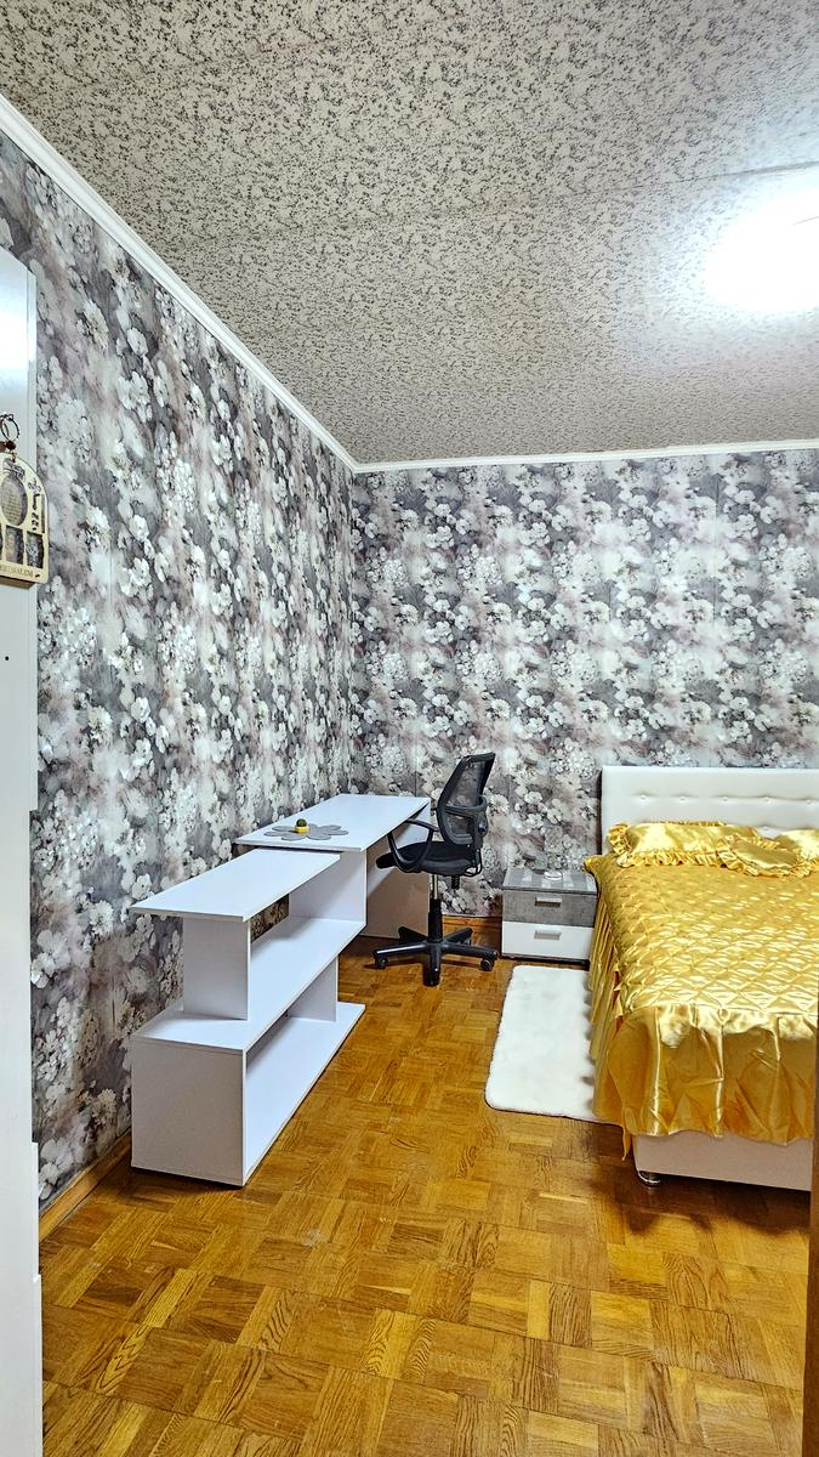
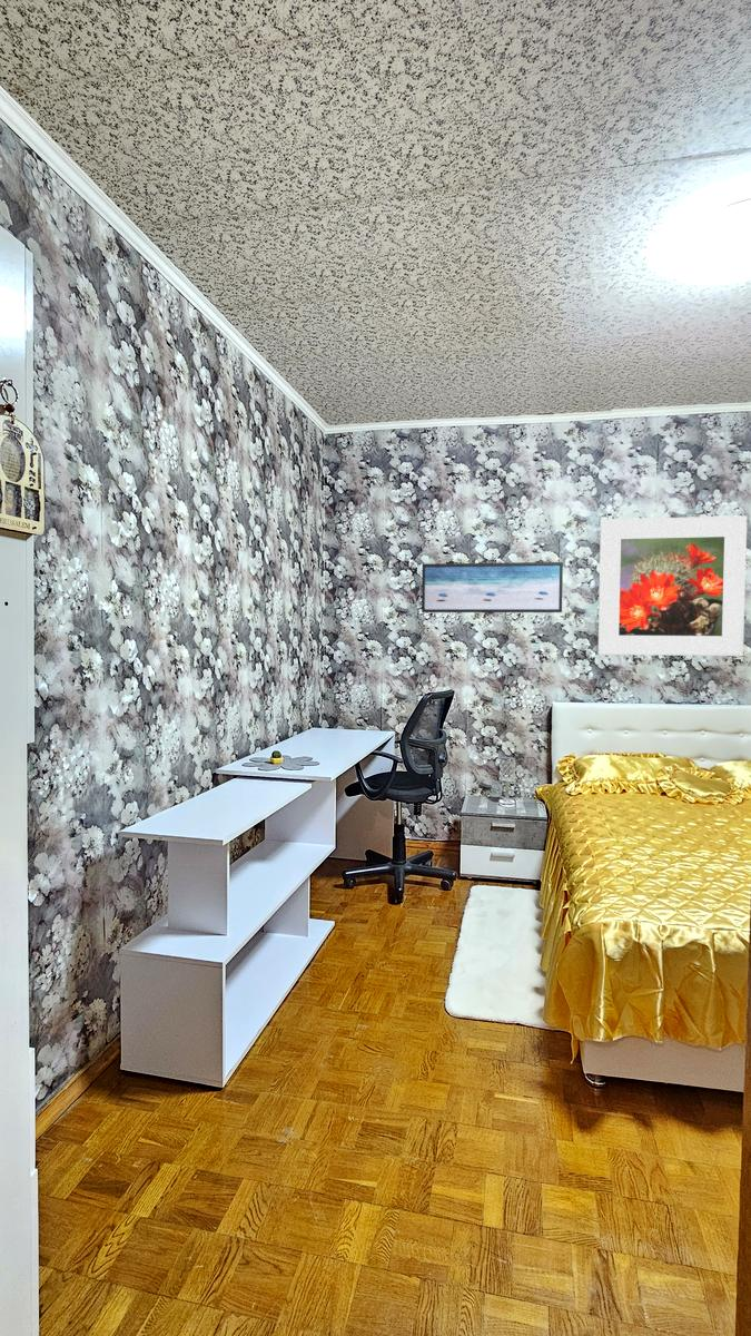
+ wall art [421,561,564,613]
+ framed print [597,514,748,657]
